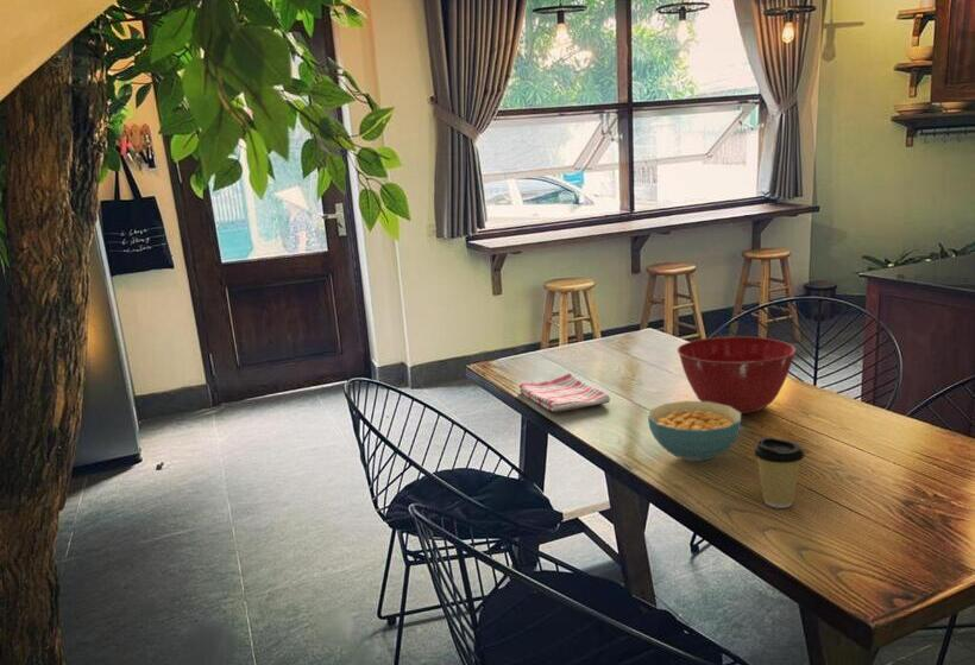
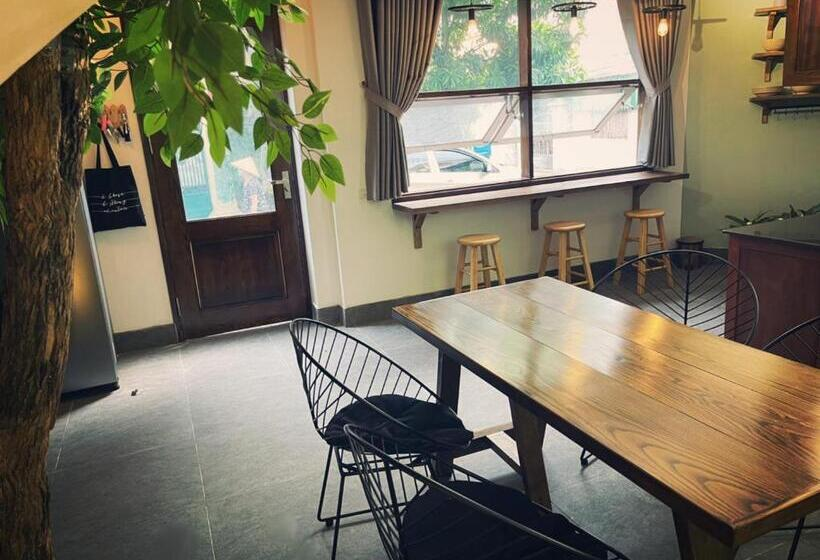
- cereal bowl [647,400,742,463]
- mixing bowl [677,336,798,414]
- dish towel [518,372,611,412]
- coffee cup [753,436,806,509]
